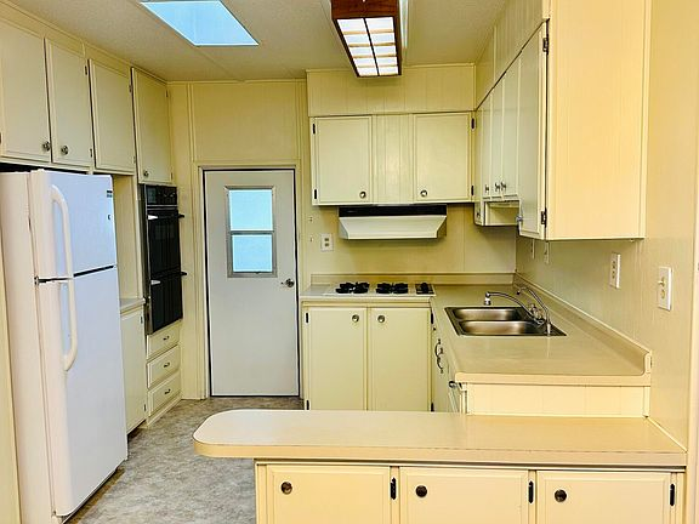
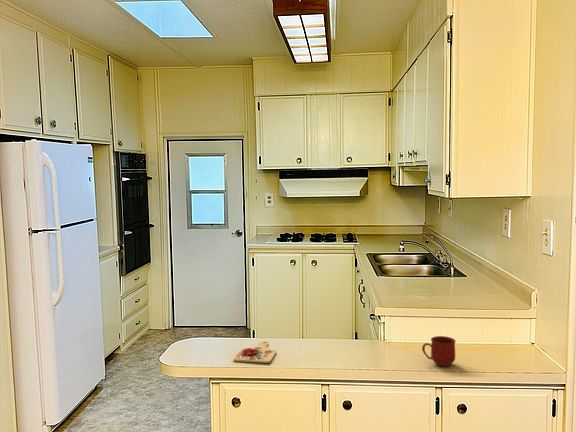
+ mug [421,335,457,367]
+ cutting board [233,341,277,364]
